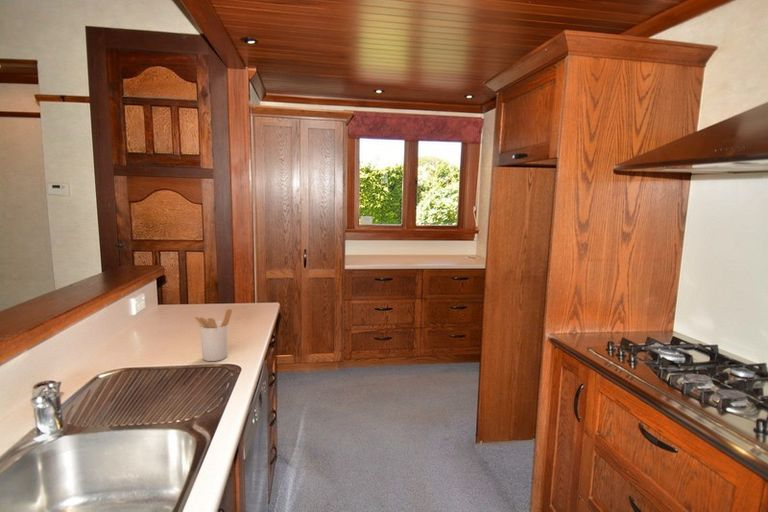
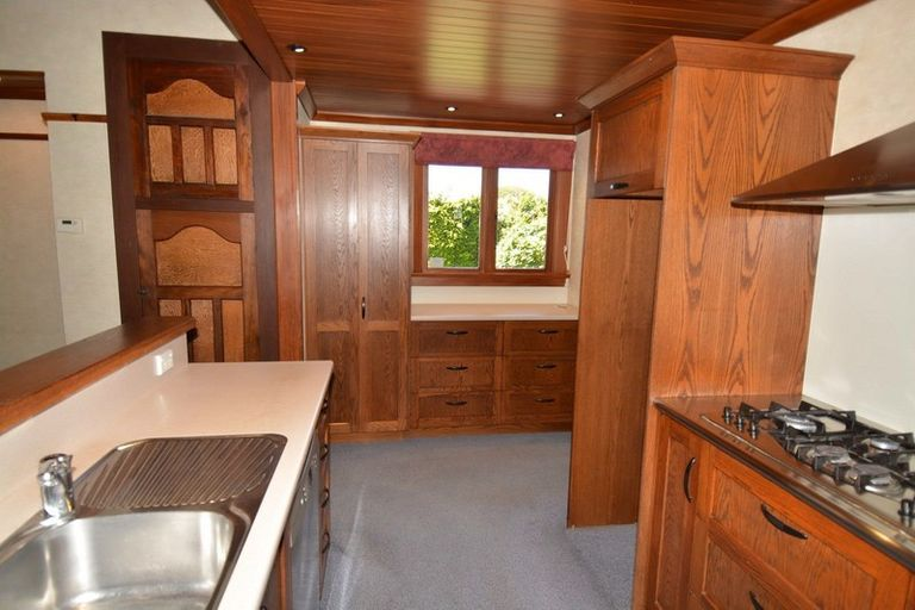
- utensil holder [192,308,233,362]
